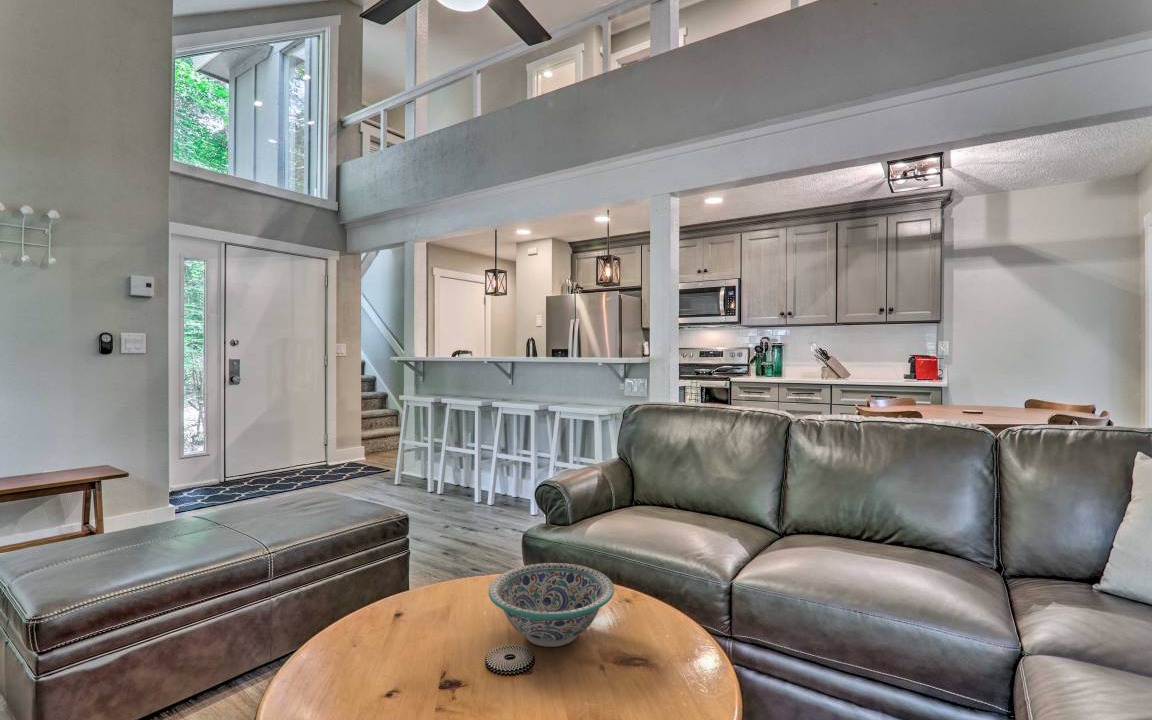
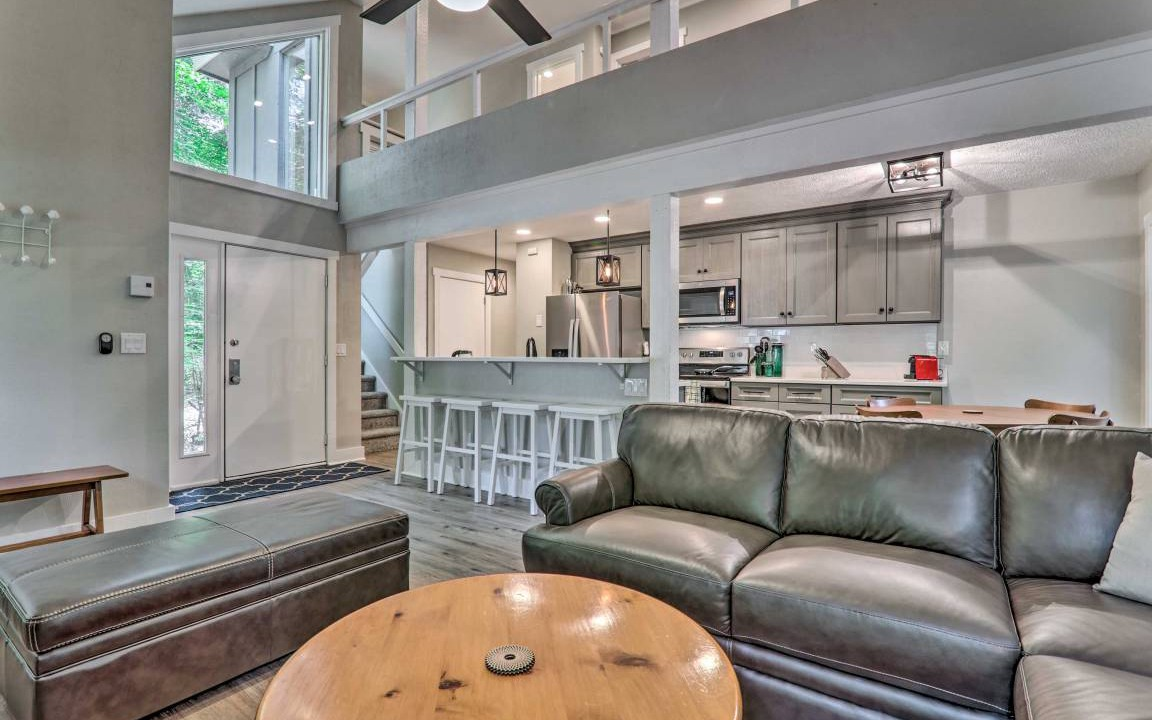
- decorative bowl [487,562,615,648]
